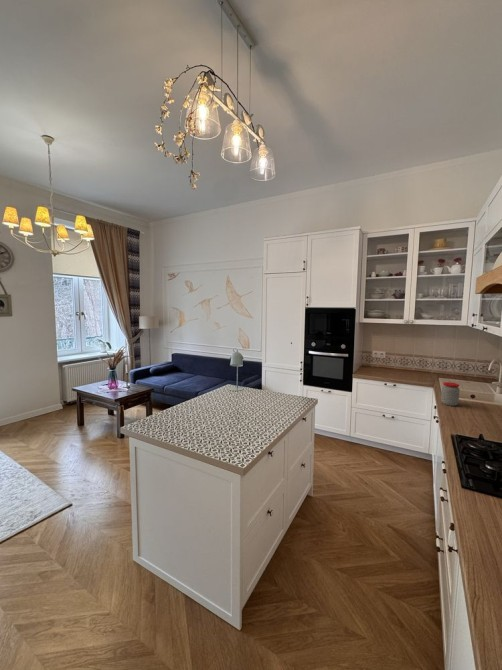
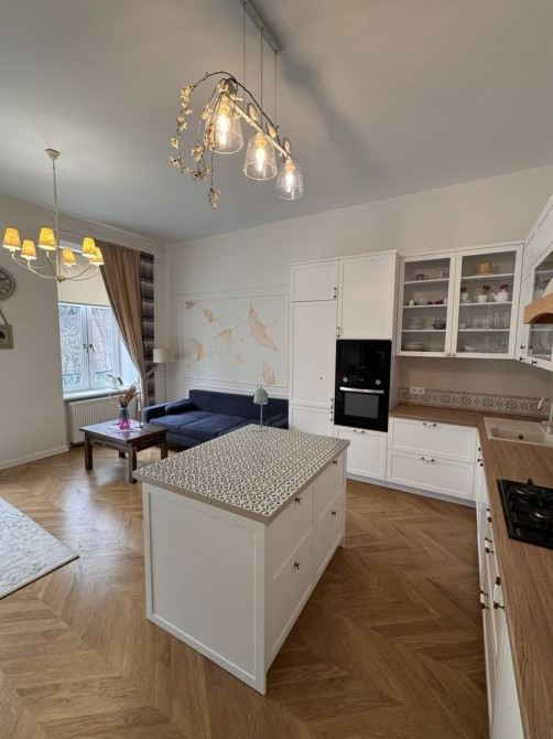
- jar [440,381,461,407]
